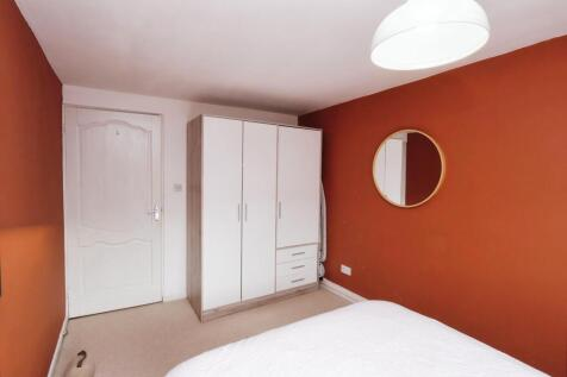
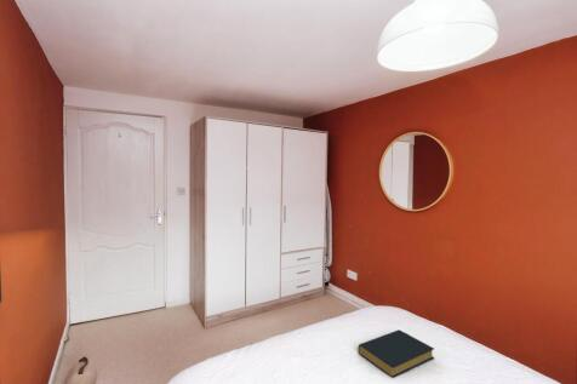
+ hardback book [358,328,435,379]
